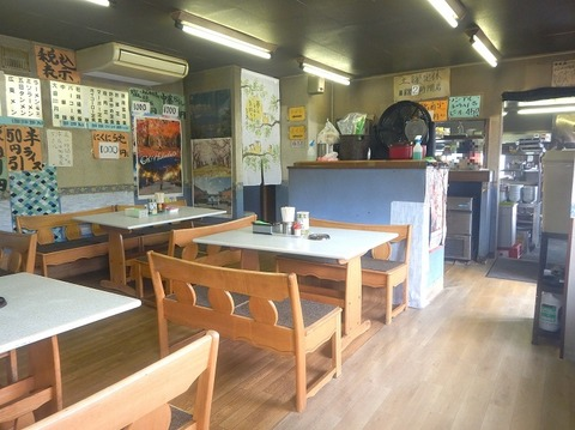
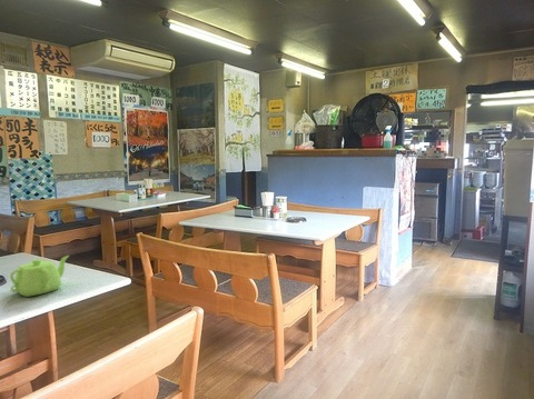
+ teapot [9,255,70,298]
